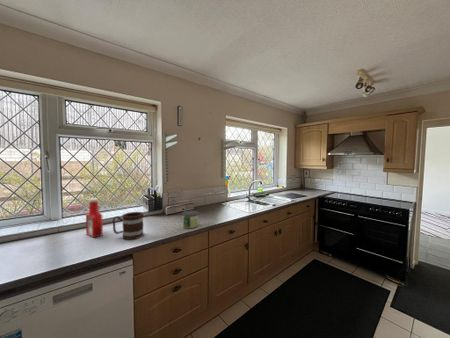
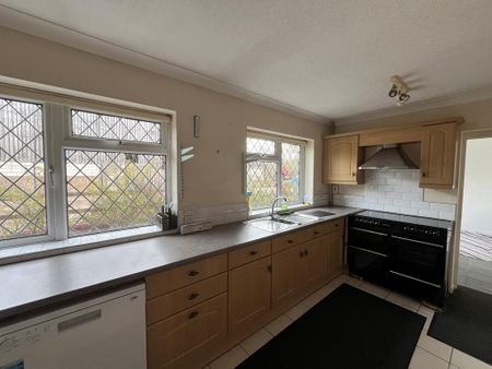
- soap bottle [85,197,104,238]
- candle [181,210,200,229]
- mug [112,211,145,241]
